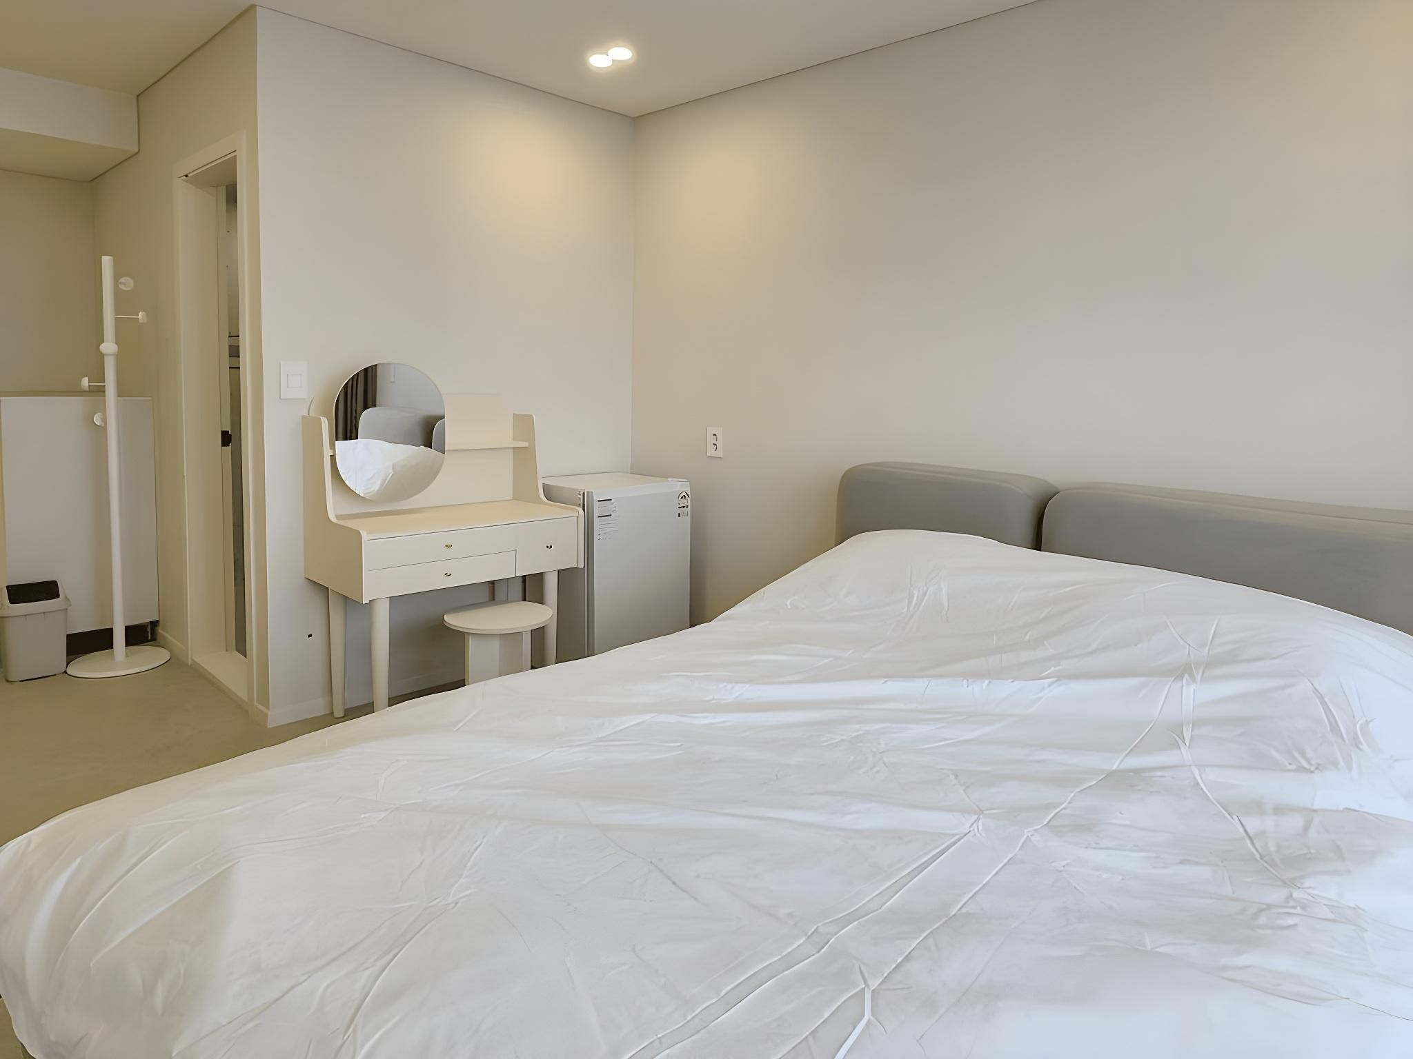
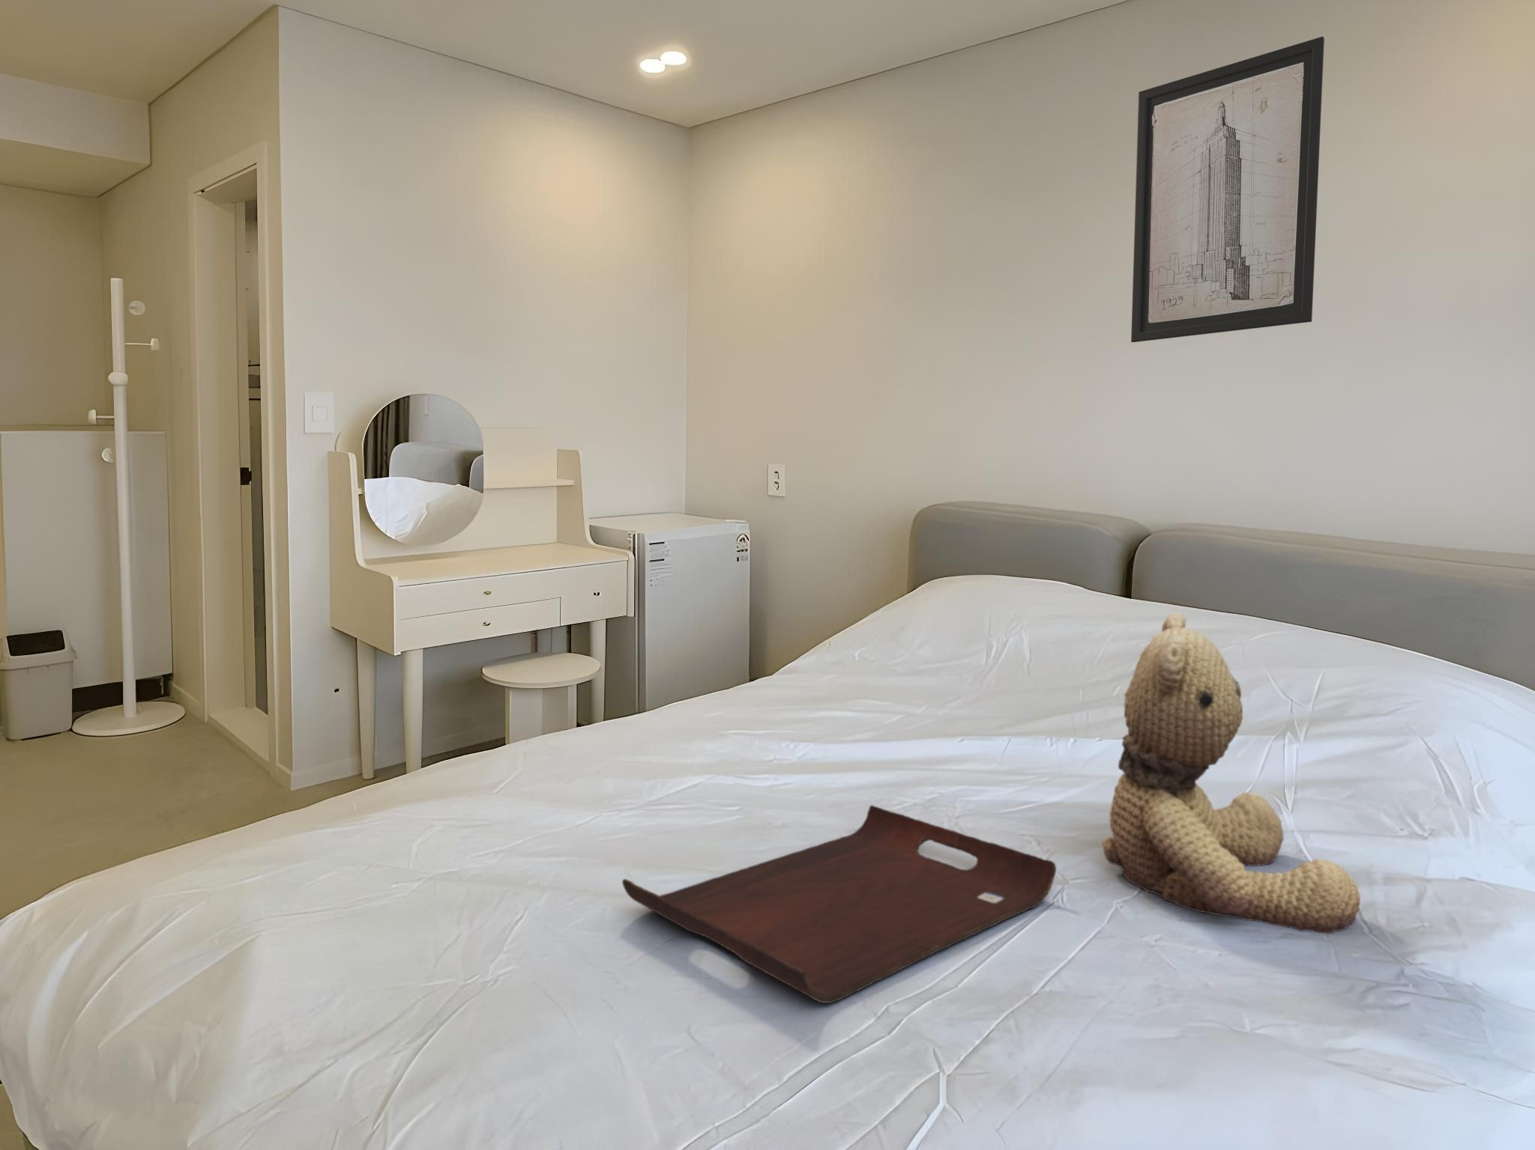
+ serving tray [621,805,1056,1004]
+ teddy bear [1101,611,1361,935]
+ wall art [1130,36,1325,343]
